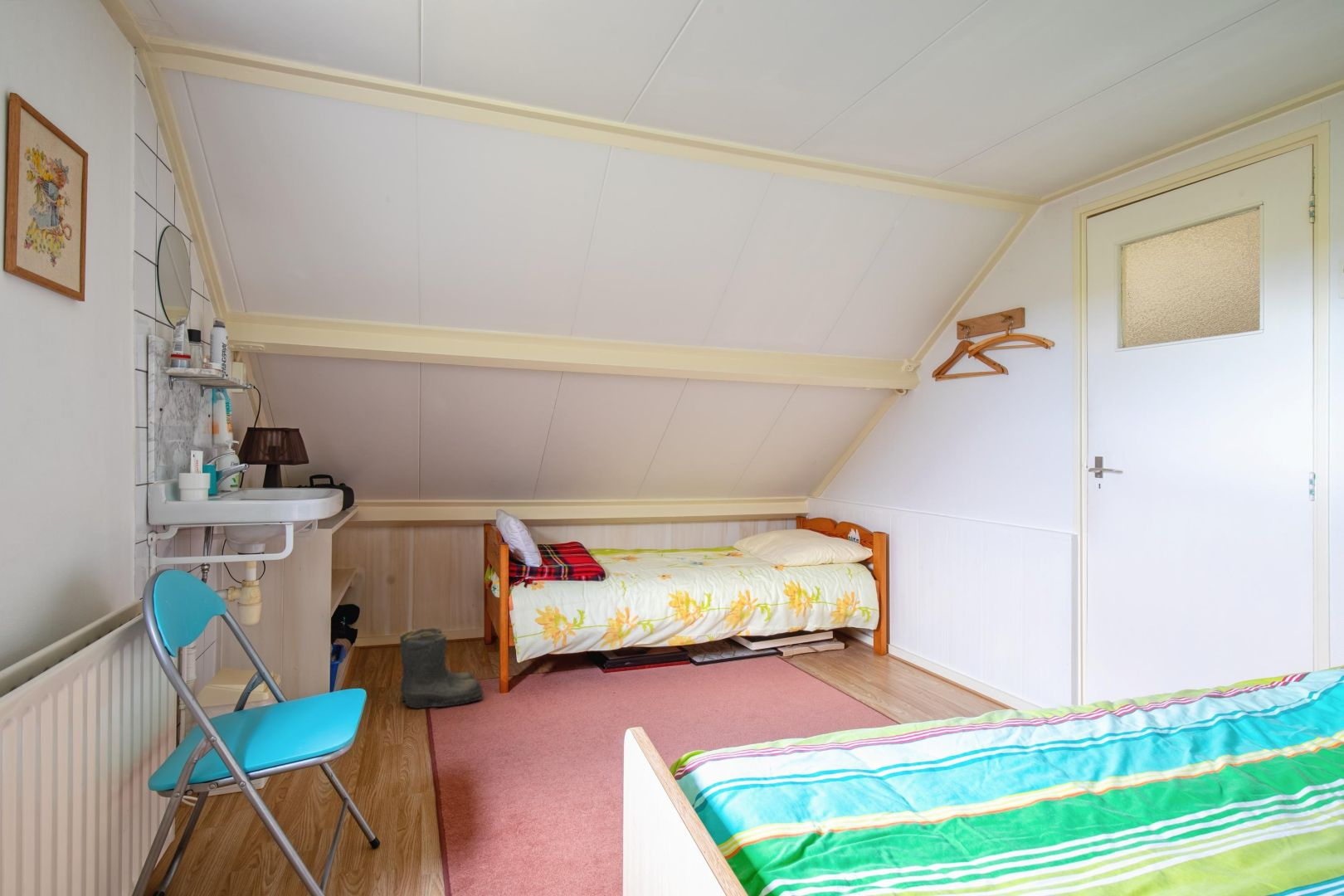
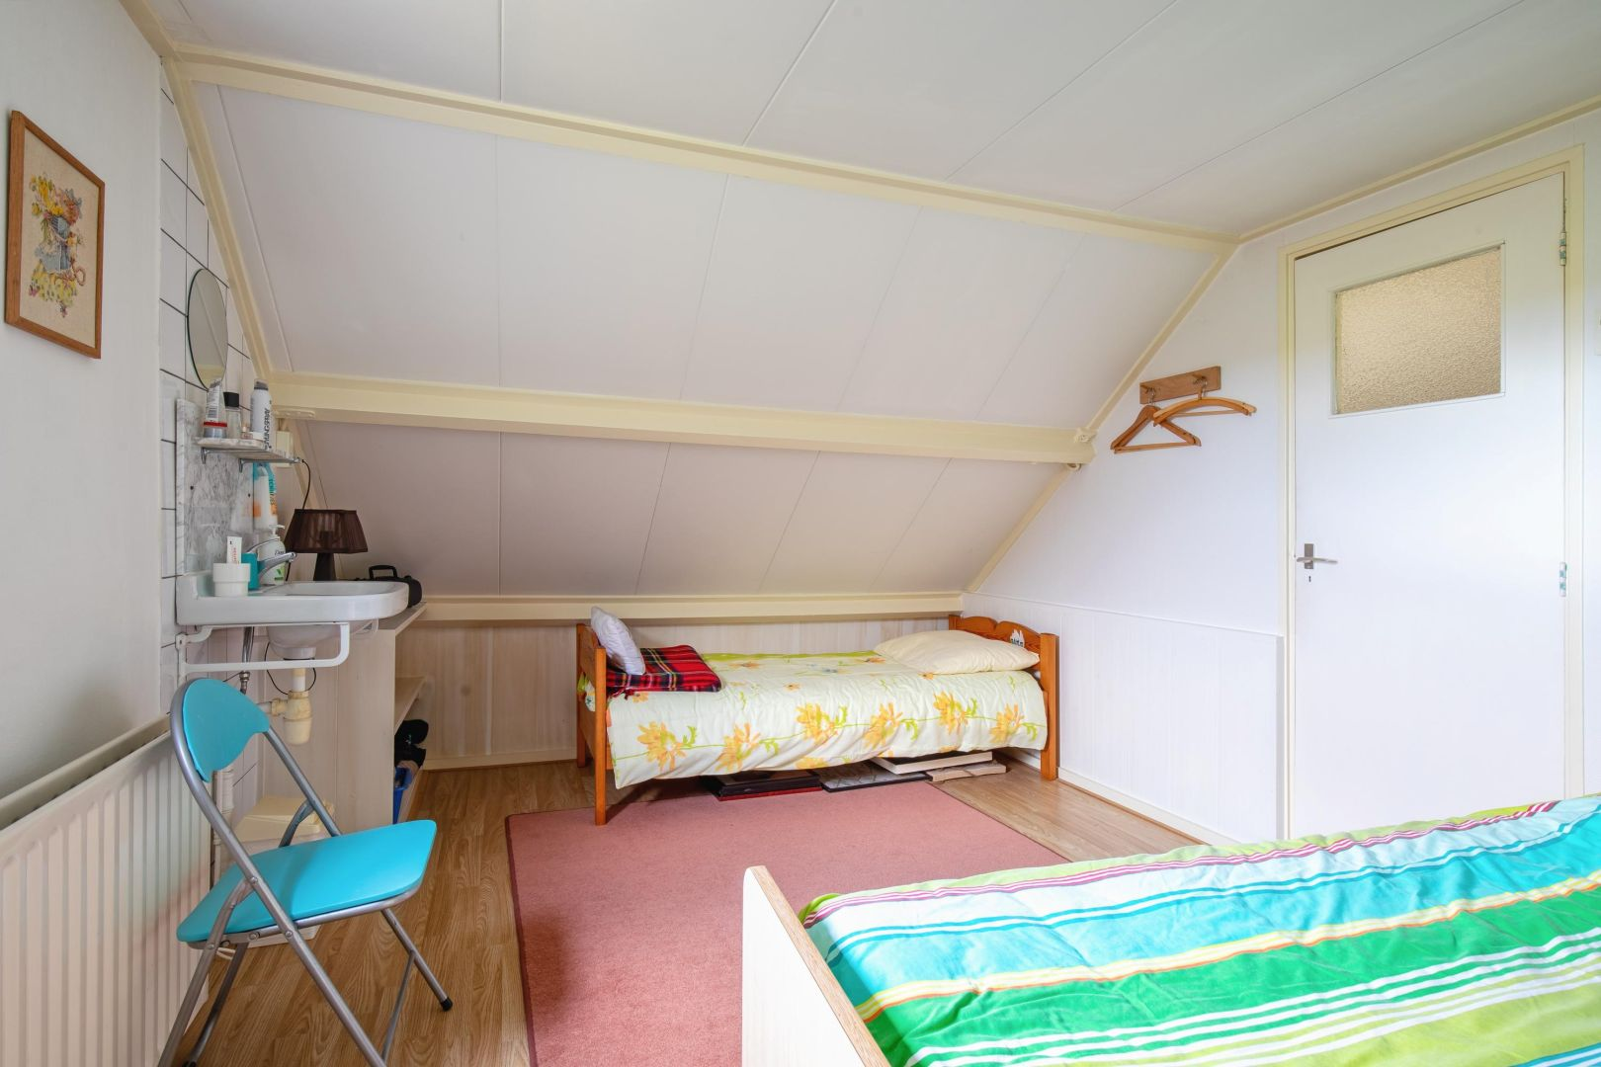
- boots [399,627,485,709]
